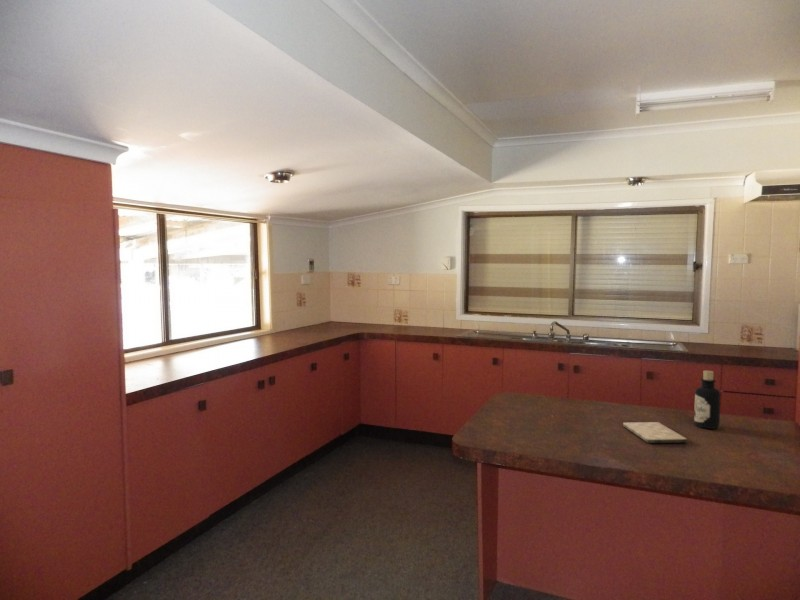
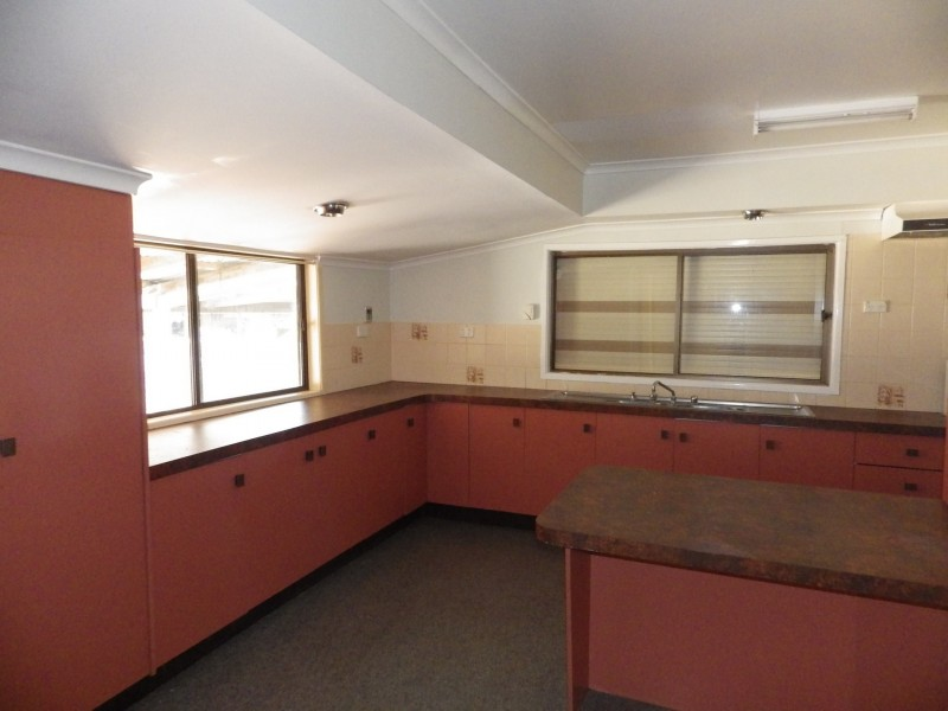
- cutting board [622,421,688,444]
- bottle [693,369,721,430]
